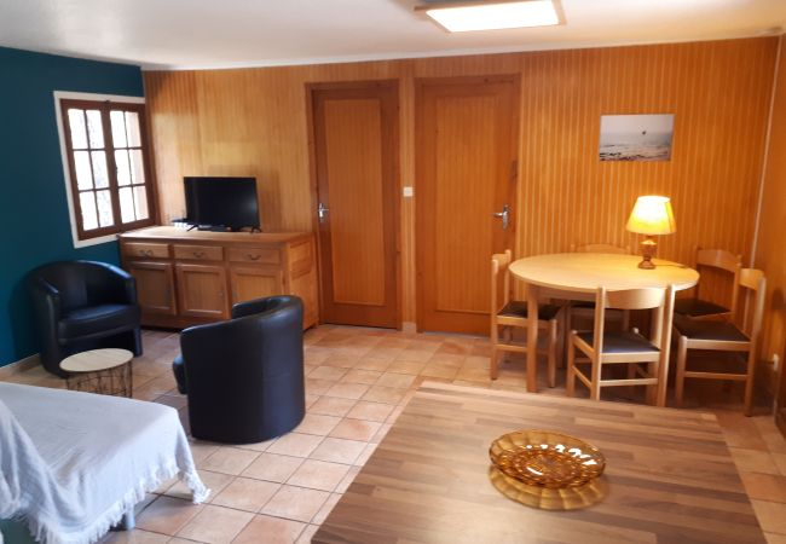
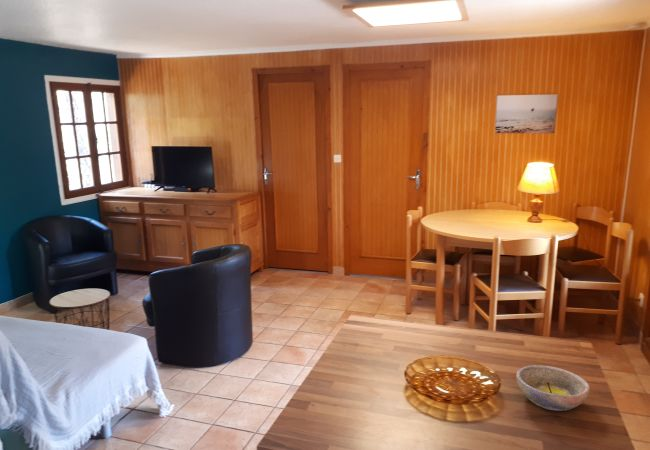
+ bowl [515,364,591,412]
